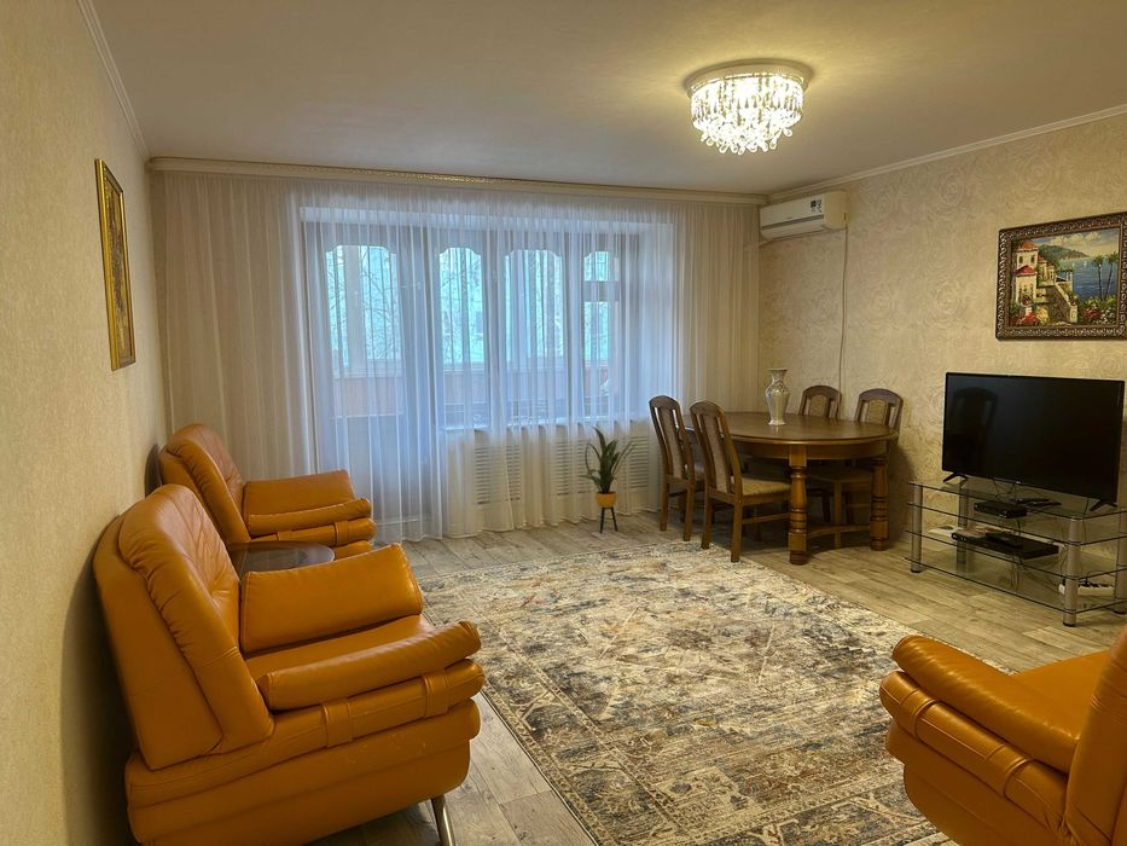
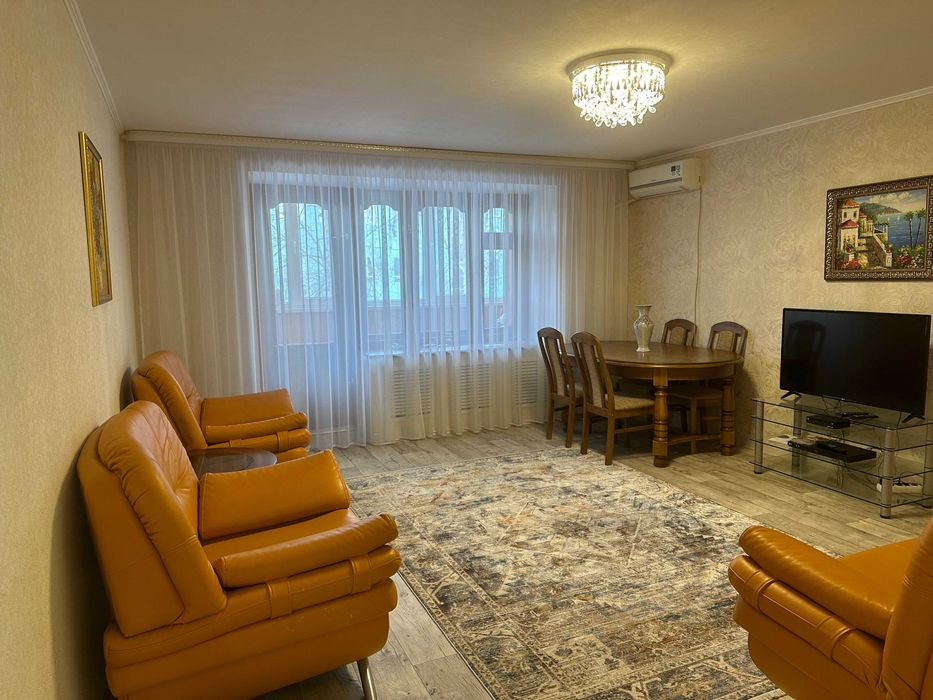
- house plant [576,425,643,534]
